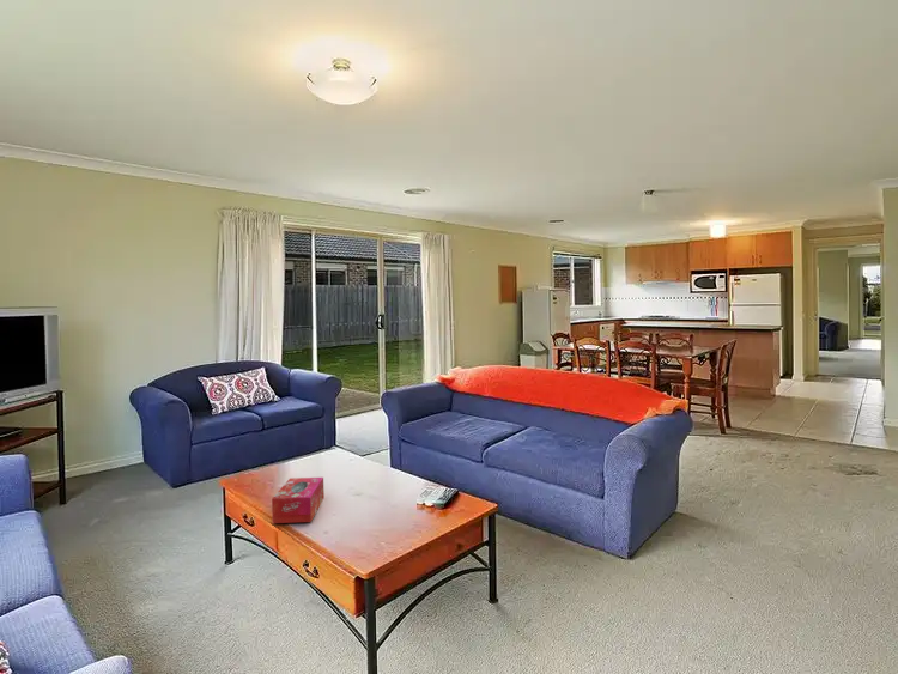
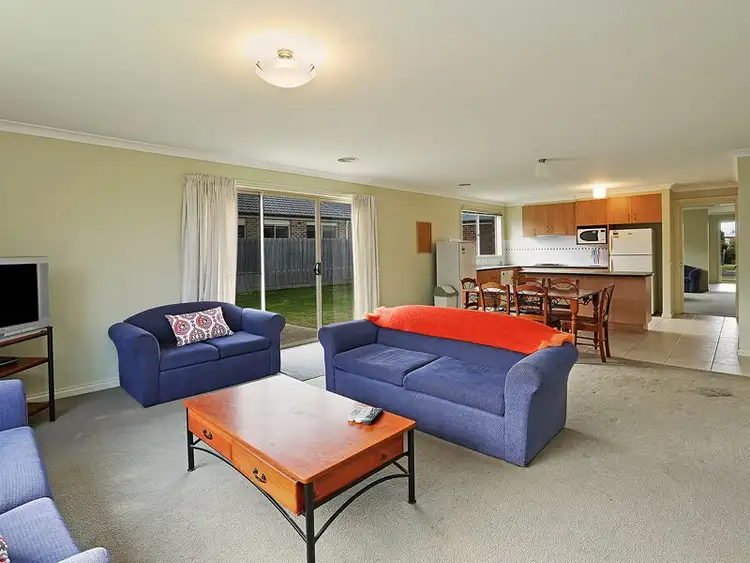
- tissue box [271,476,326,524]
